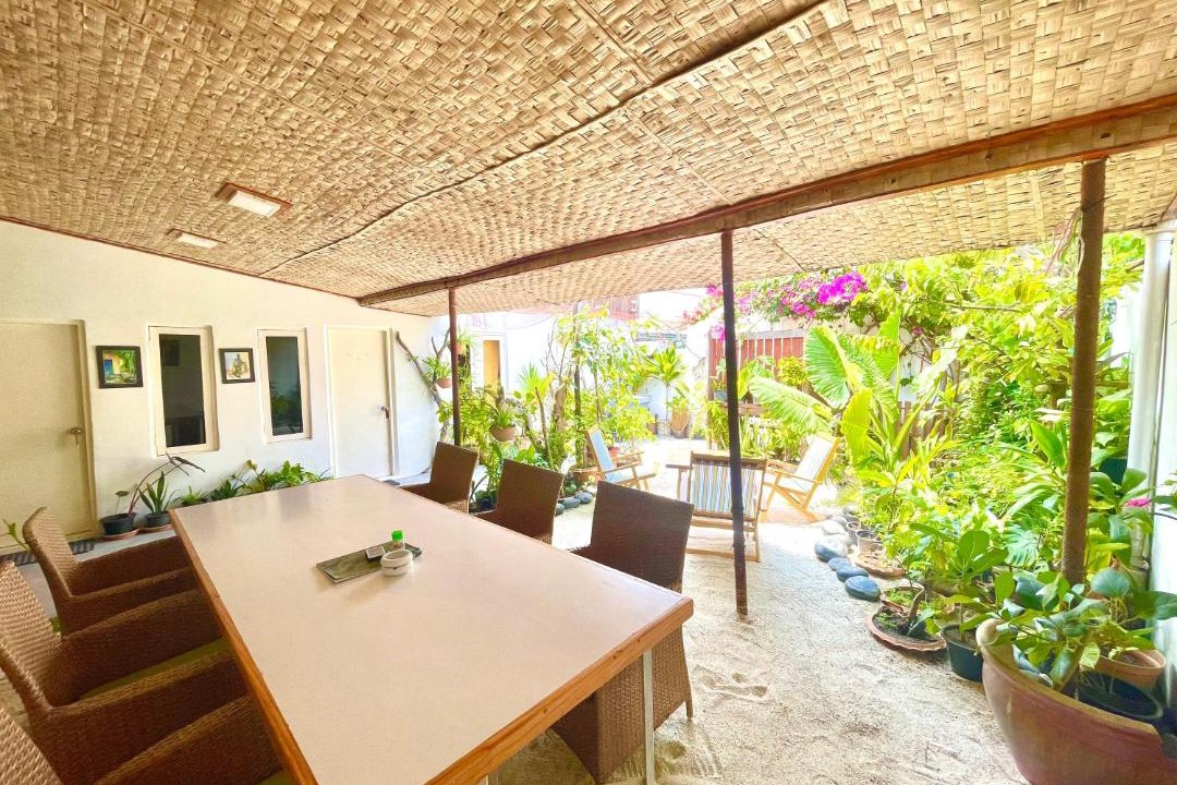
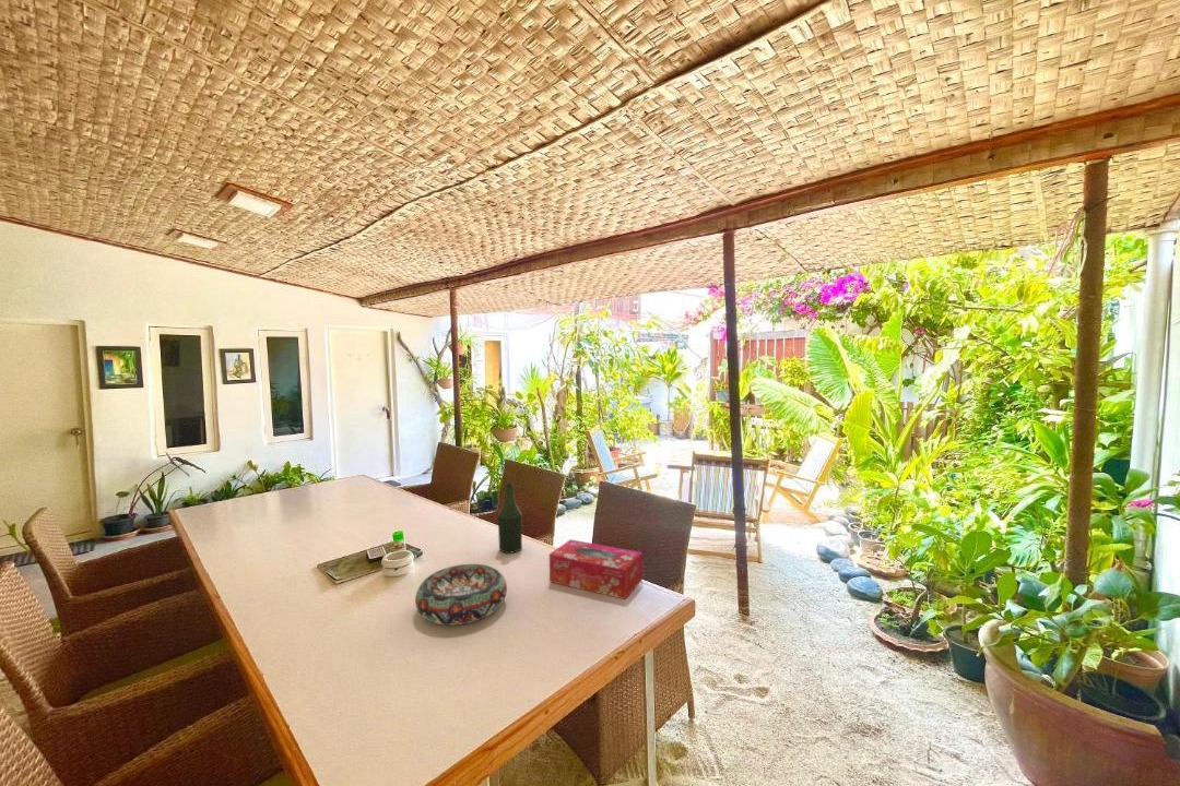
+ tissue box [548,538,644,600]
+ bottle [497,481,523,555]
+ decorative bowl [414,563,508,627]
